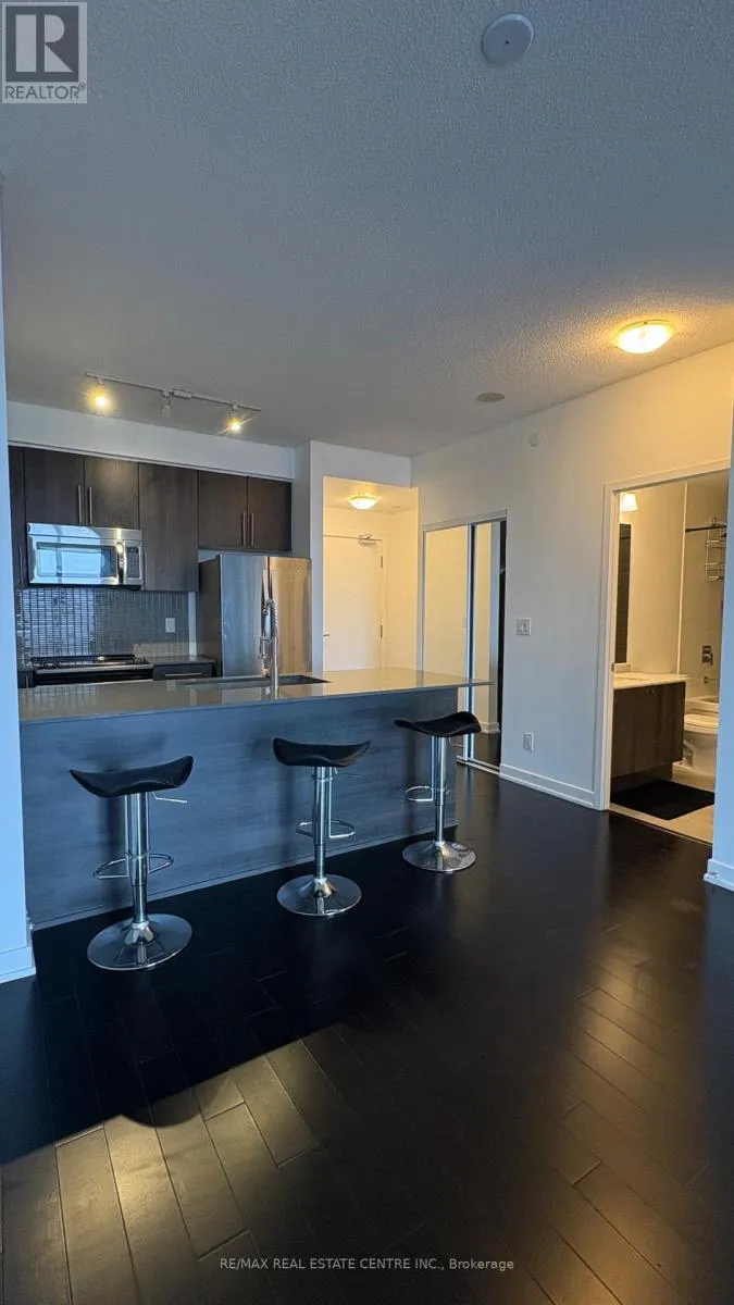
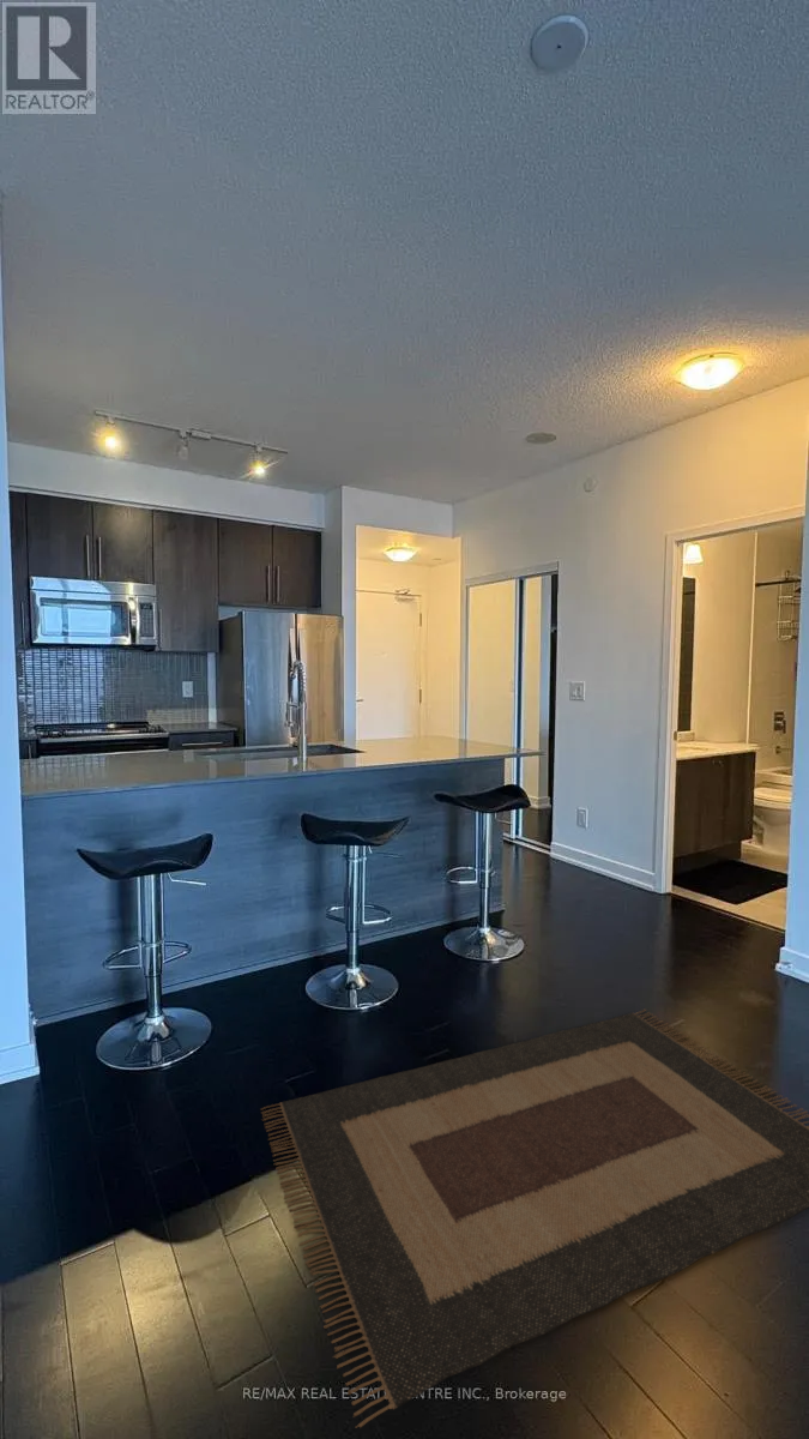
+ rug [259,1007,809,1429]
